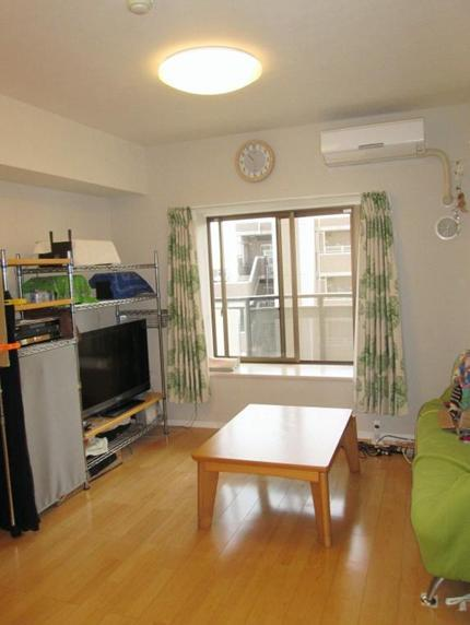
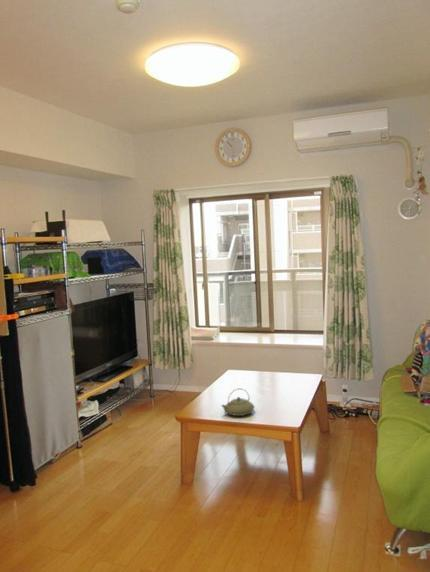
+ teapot [220,388,255,417]
